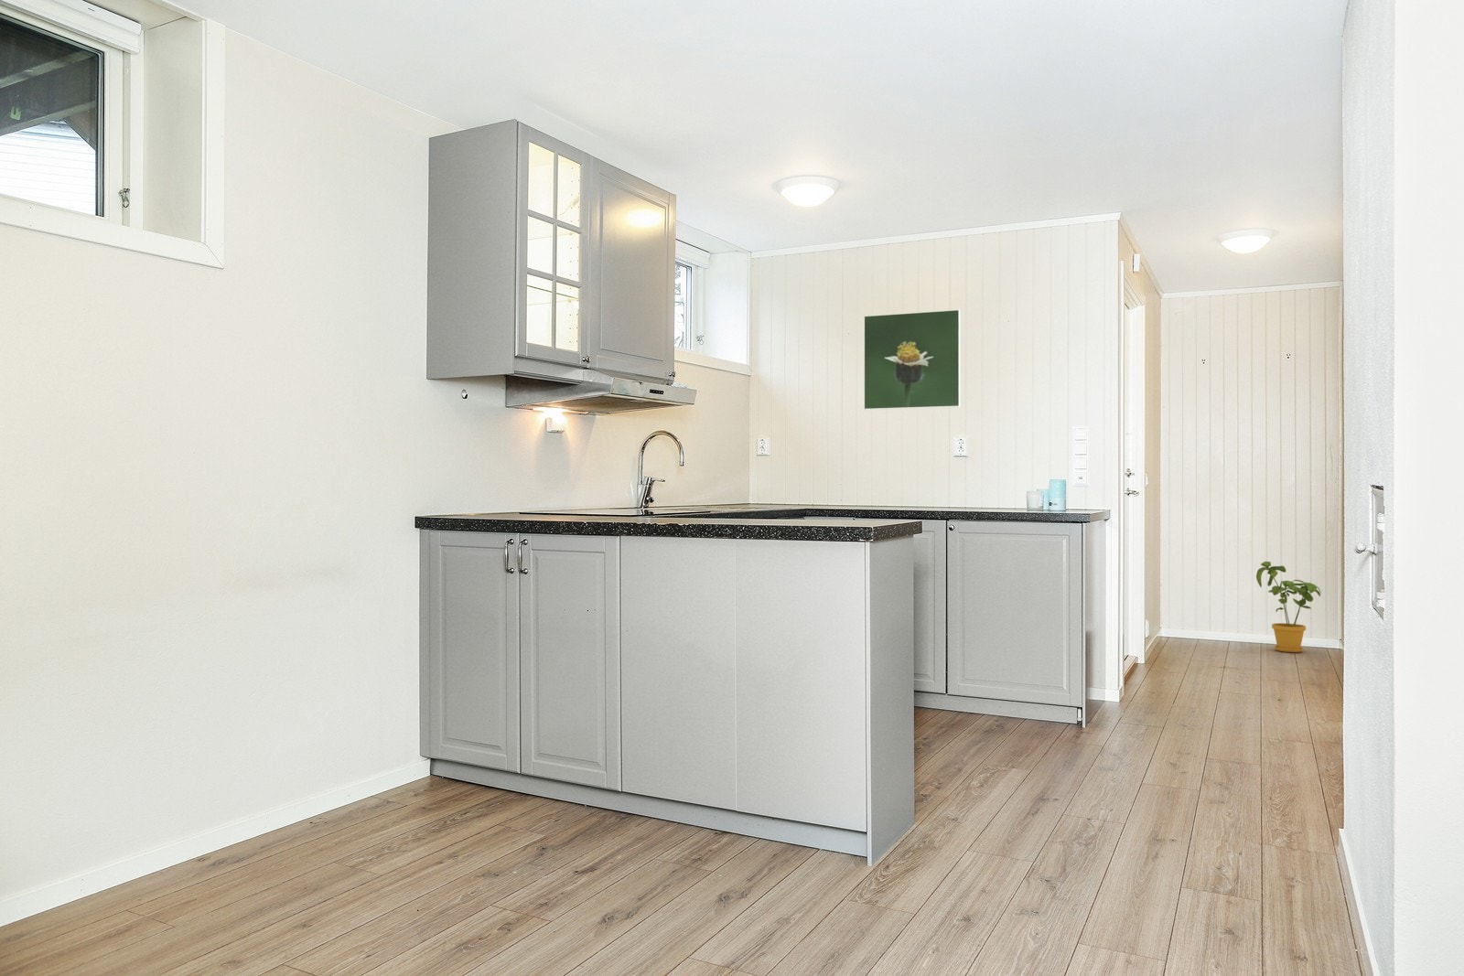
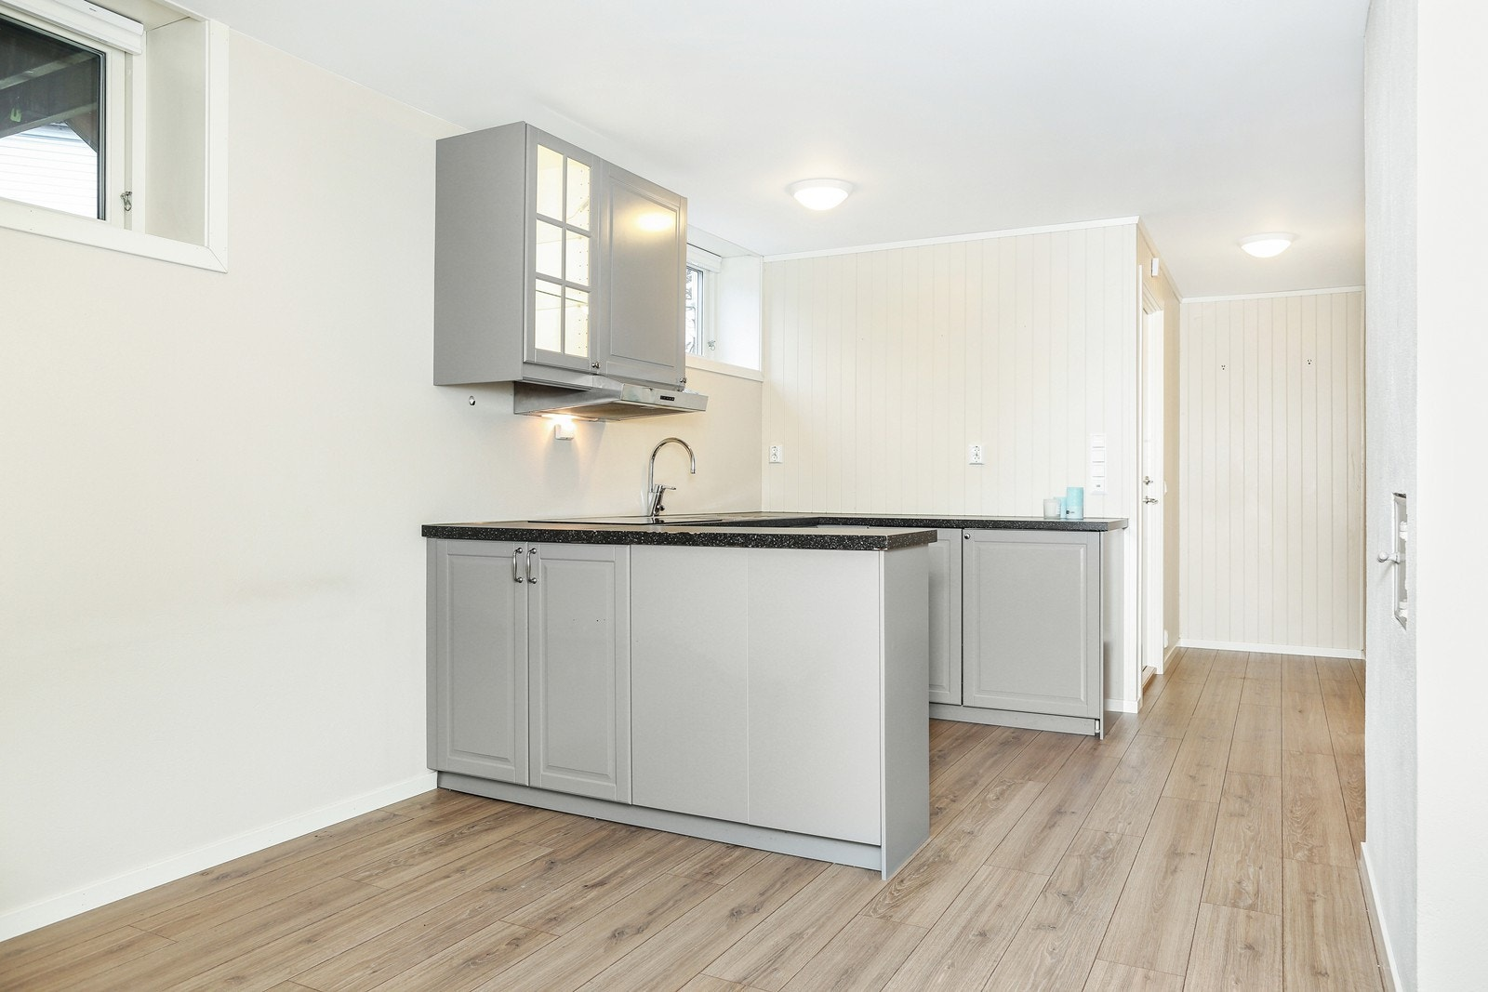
- house plant [1255,561,1322,654]
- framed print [863,308,961,411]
